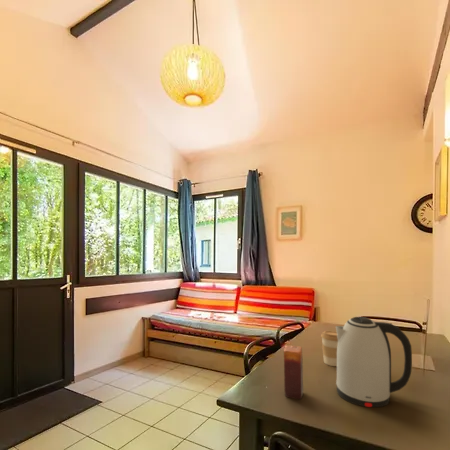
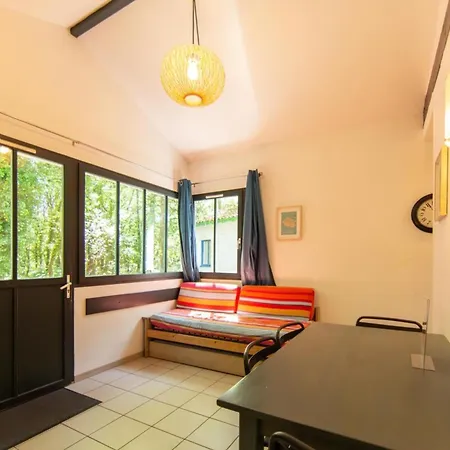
- coffee cup [320,330,338,367]
- kettle [335,316,413,408]
- candle [283,344,304,400]
